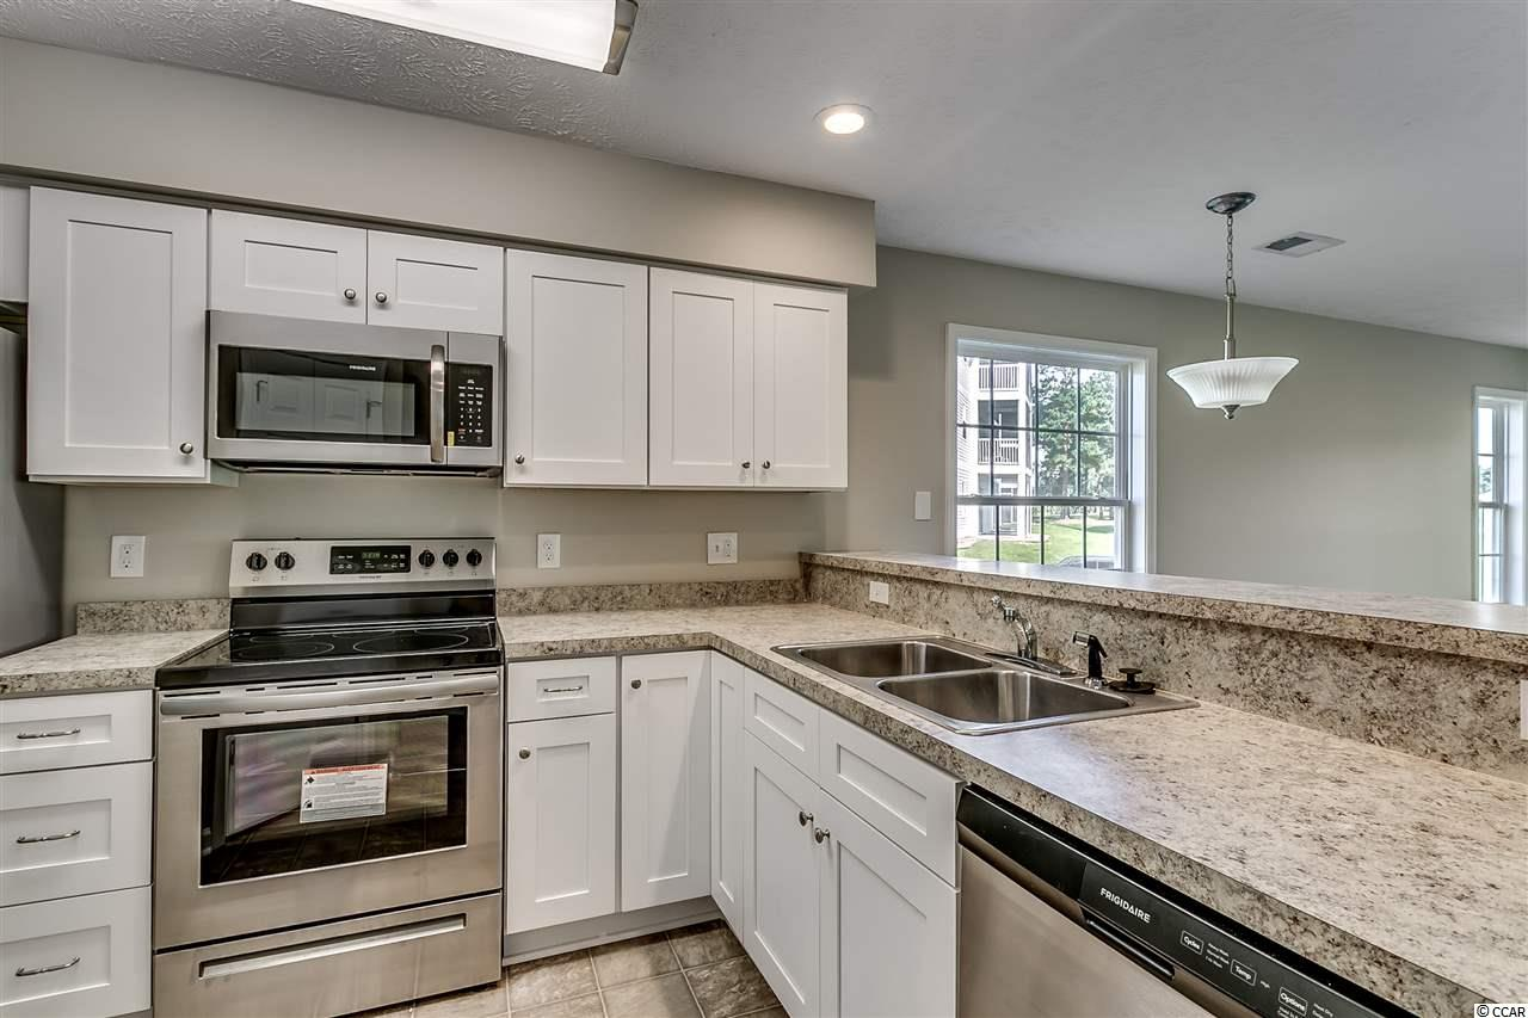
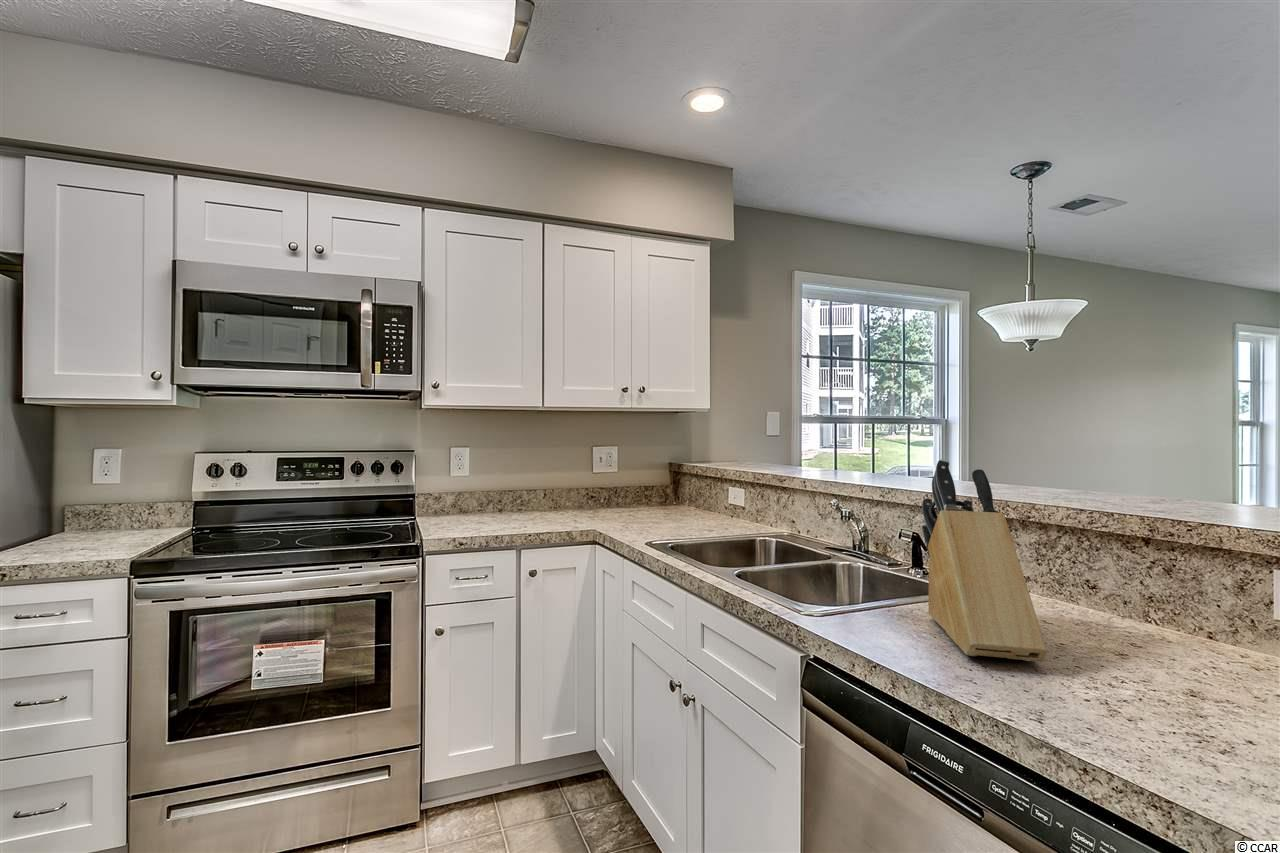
+ knife block [921,458,1048,662]
